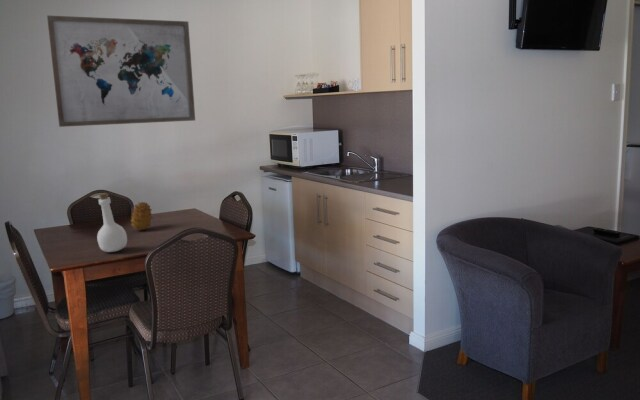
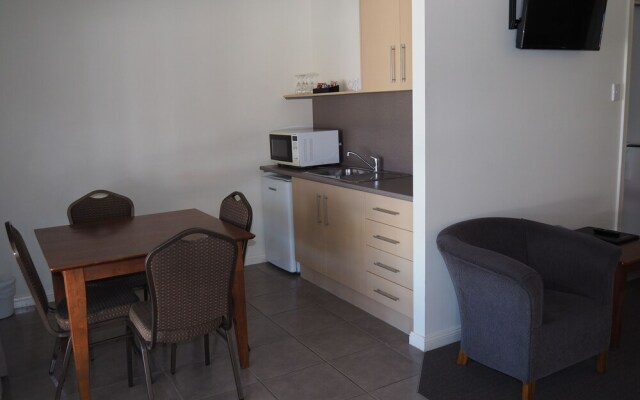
- bottle [96,192,128,253]
- wall art [46,15,196,128]
- fruit [129,201,153,231]
